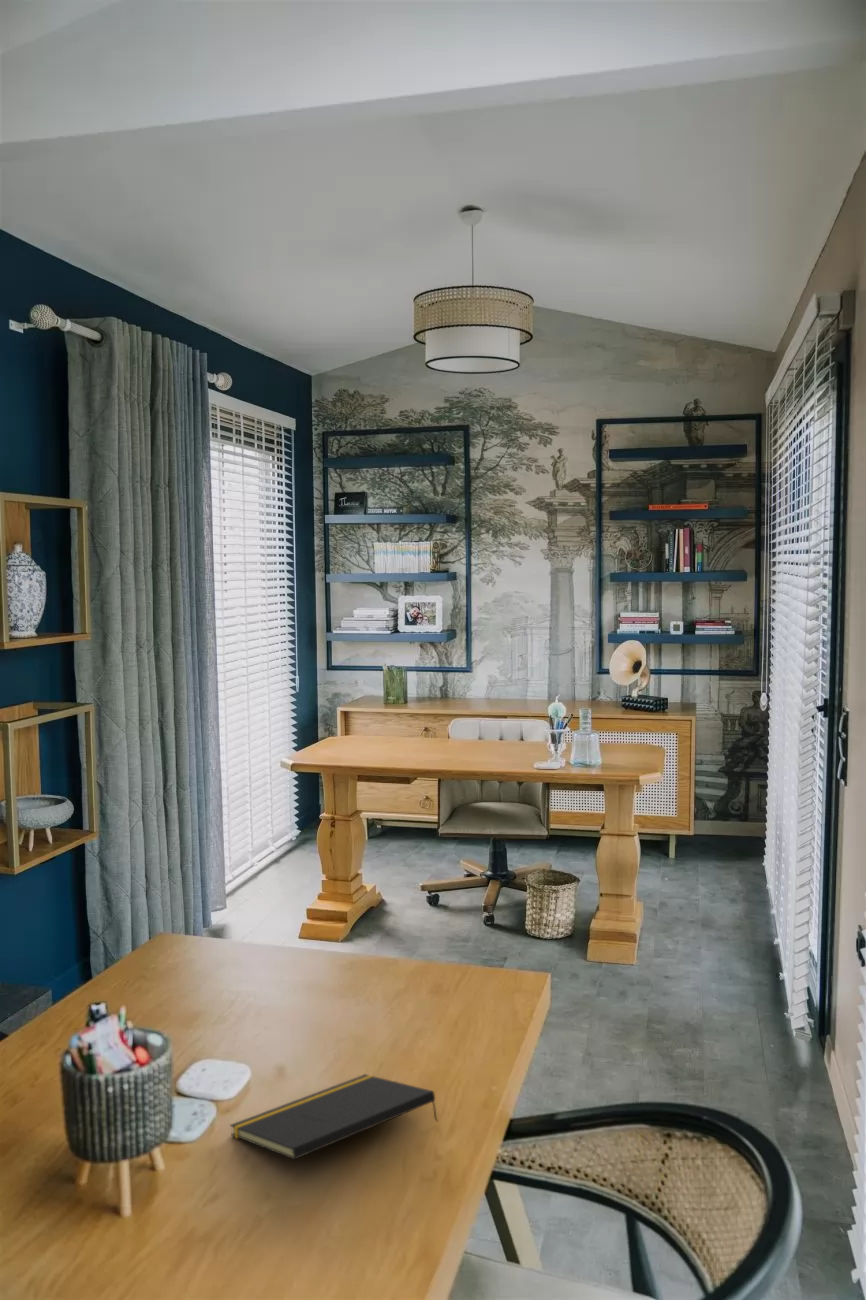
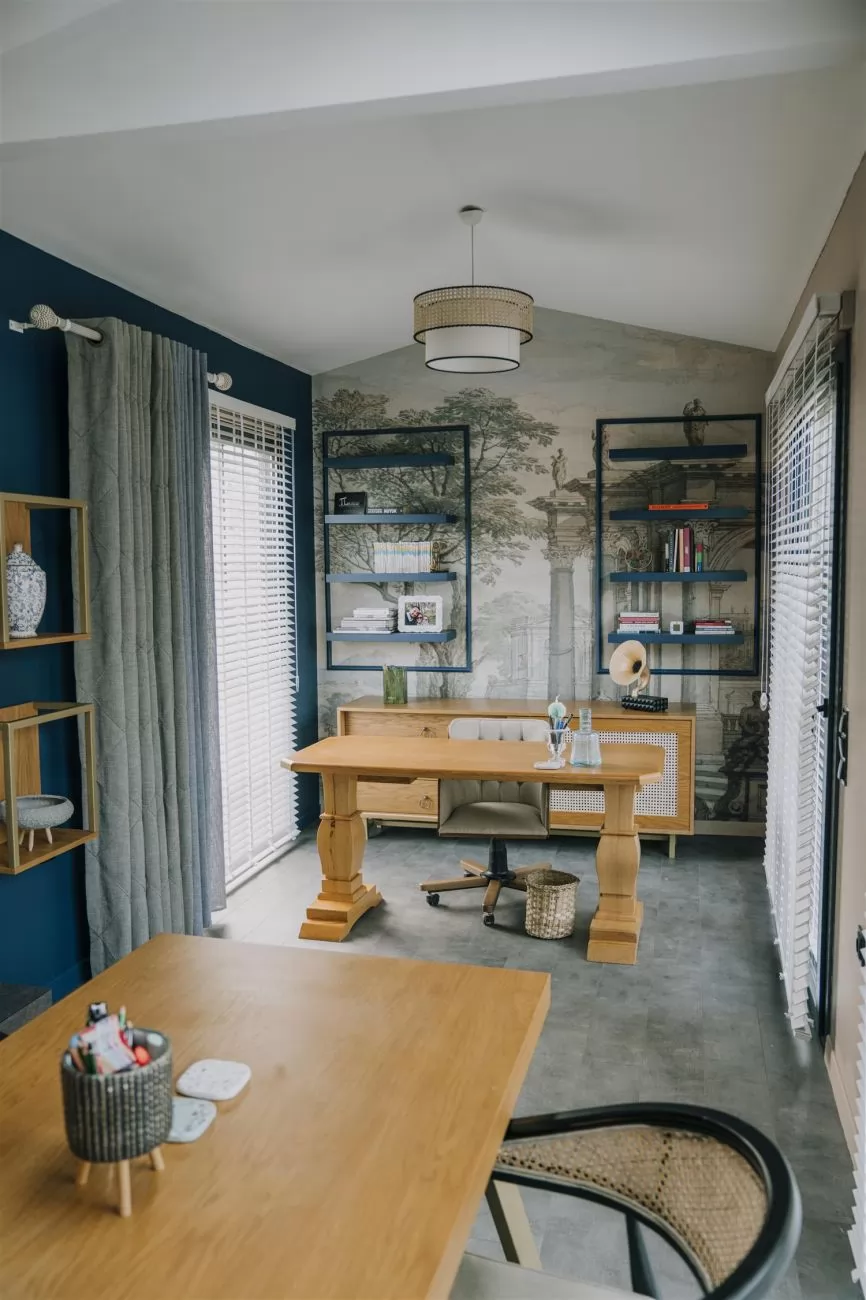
- notepad [229,1073,439,1161]
